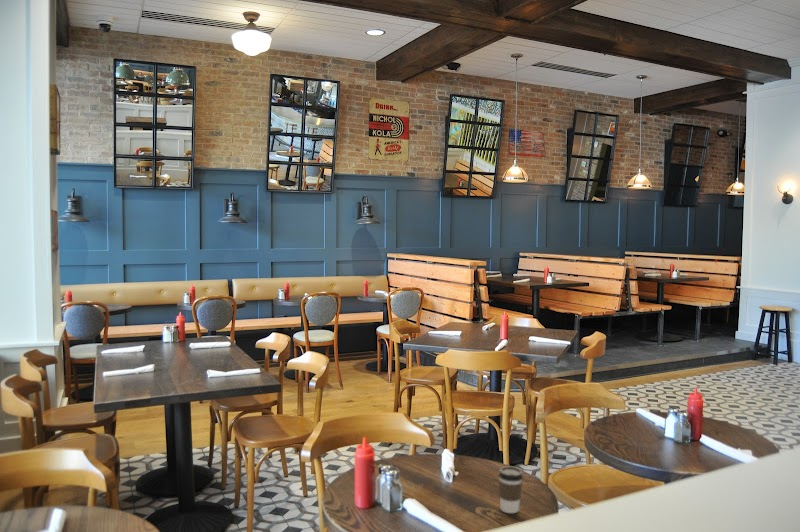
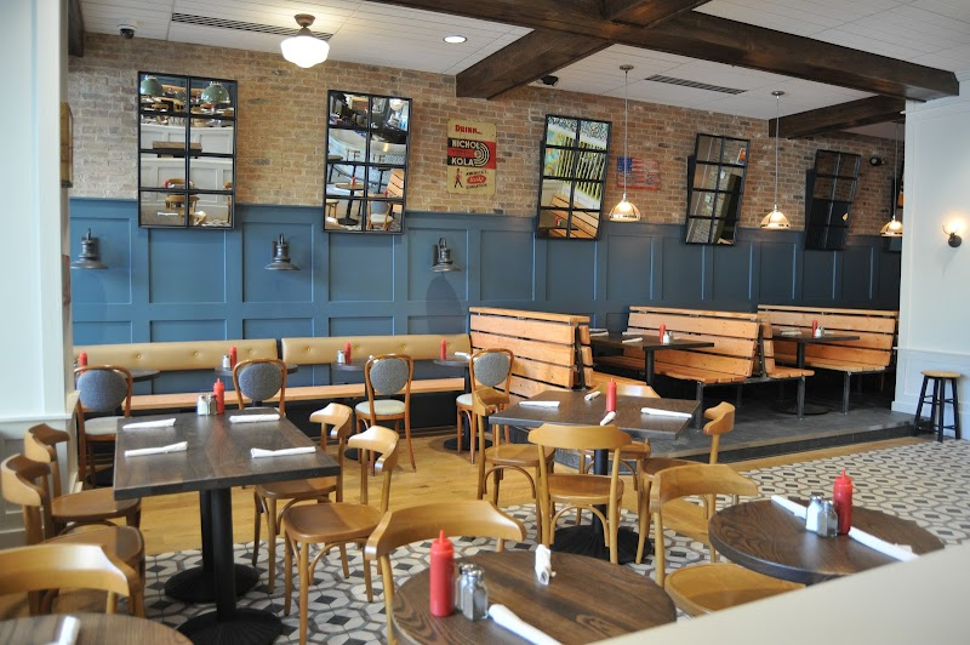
- coffee cup [497,465,524,514]
